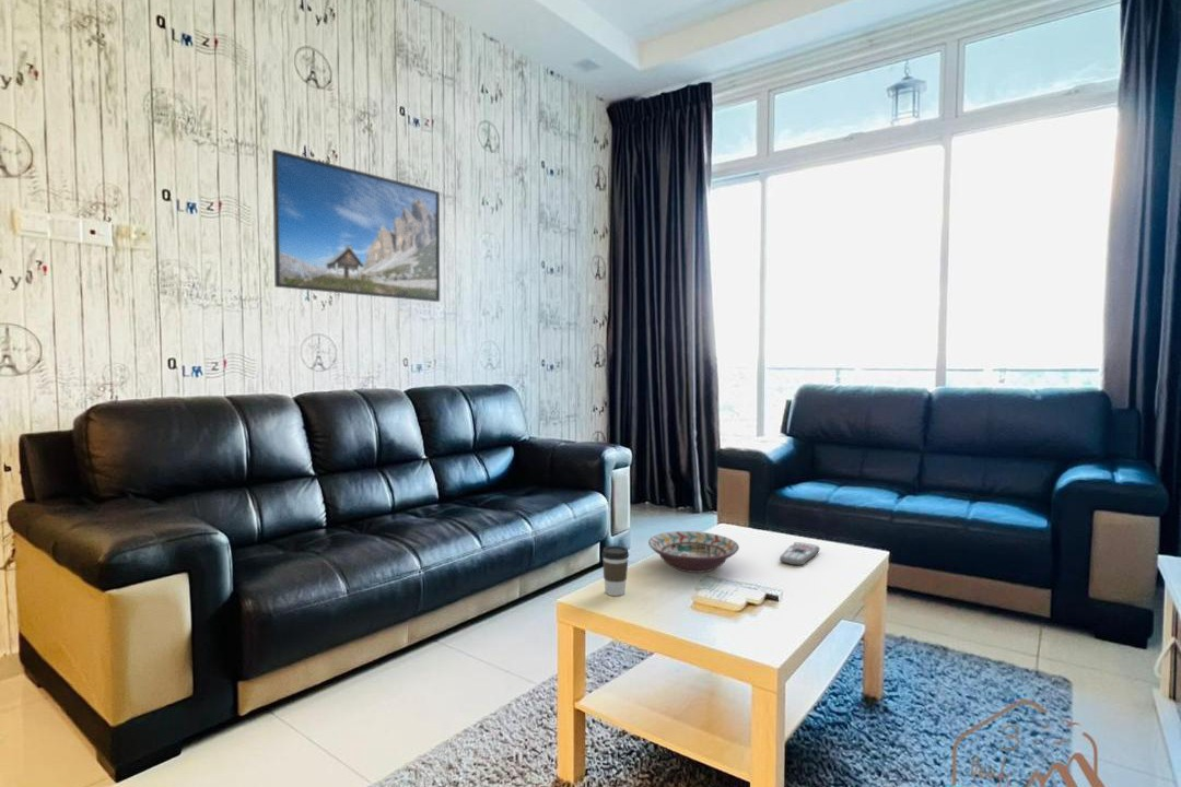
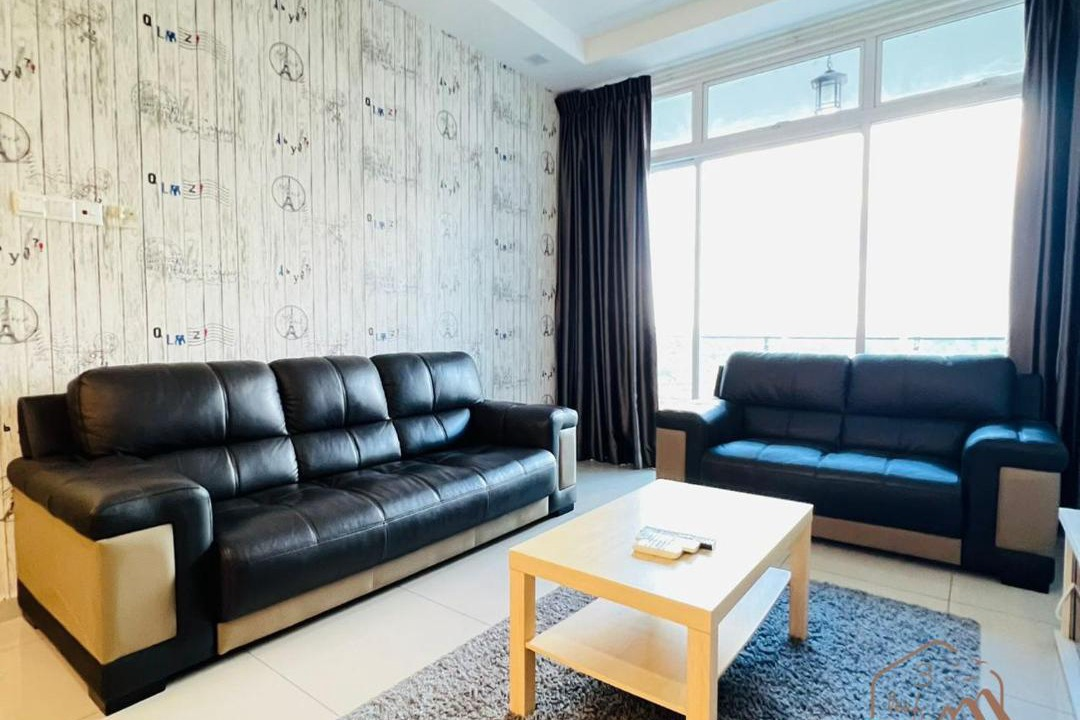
- decorative bowl [647,530,740,574]
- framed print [271,149,441,303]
- remote control [779,541,821,566]
- coffee cup [601,545,630,597]
